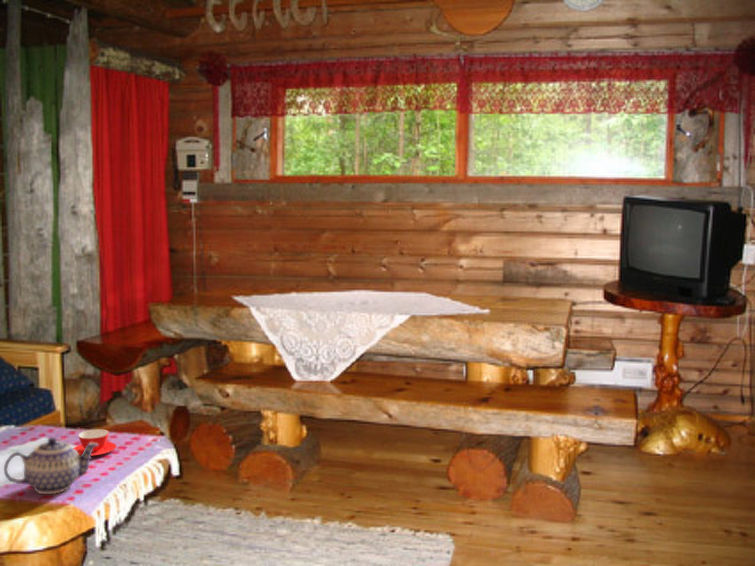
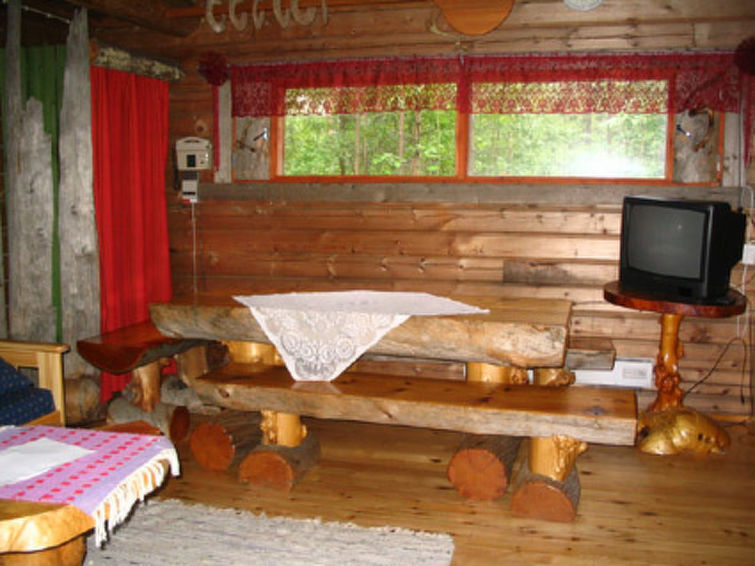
- teacup [73,428,117,457]
- teapot [3,437,98,495]
